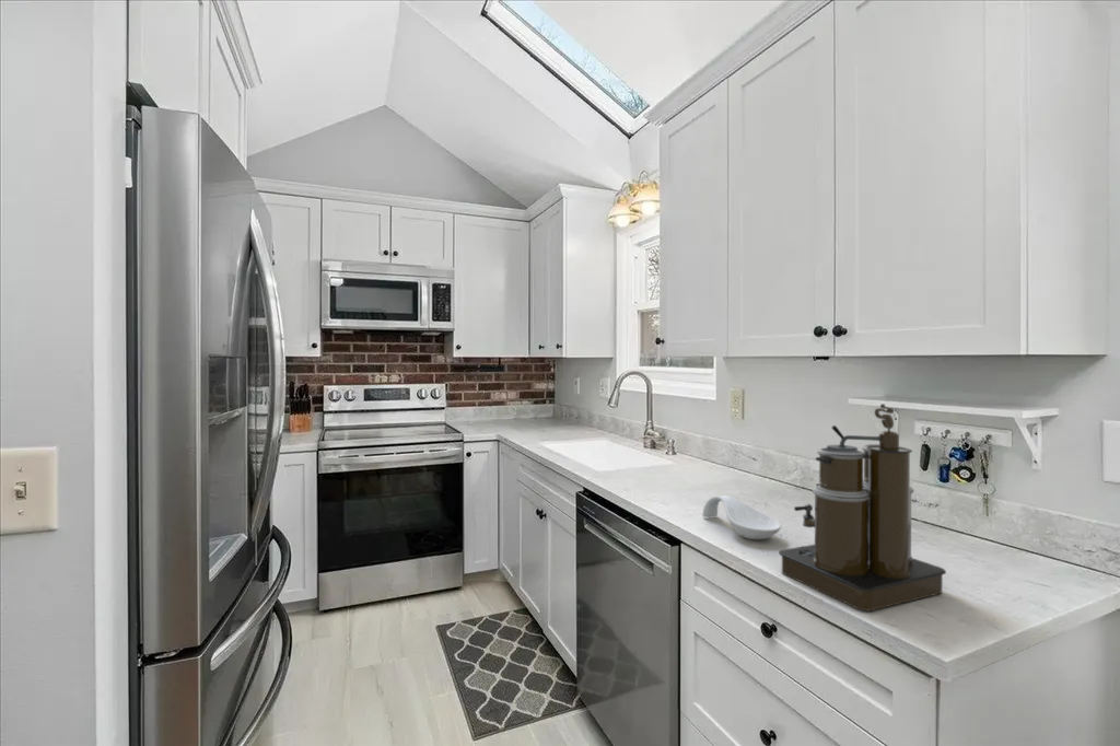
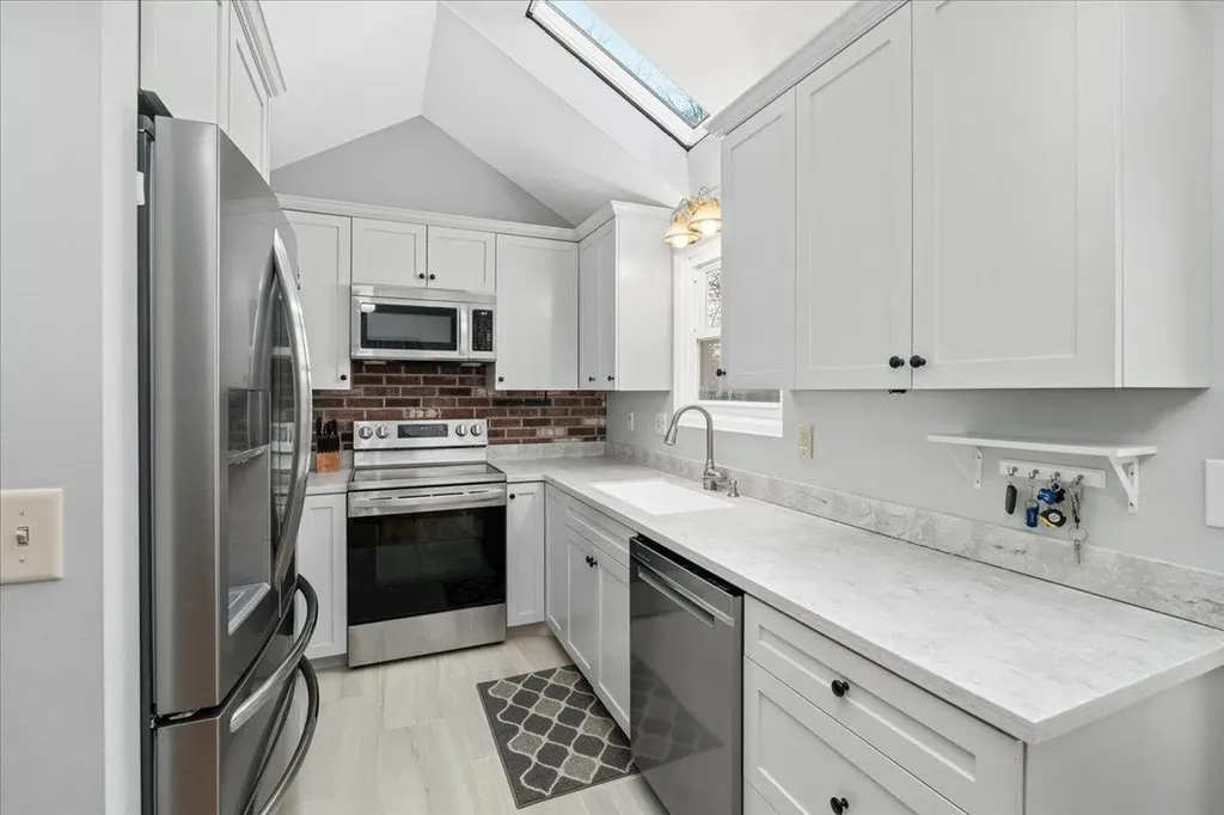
- coffee maker [778,403,947,611]
- spoon rest [701,494,782,540]
